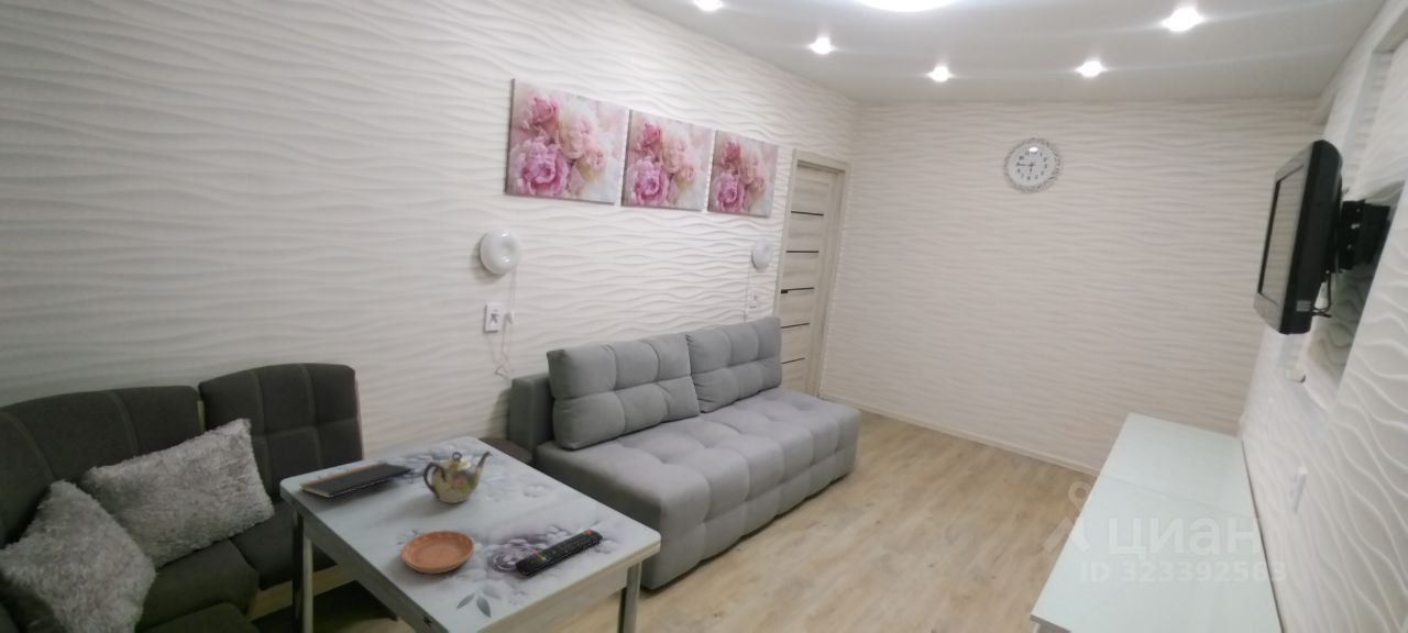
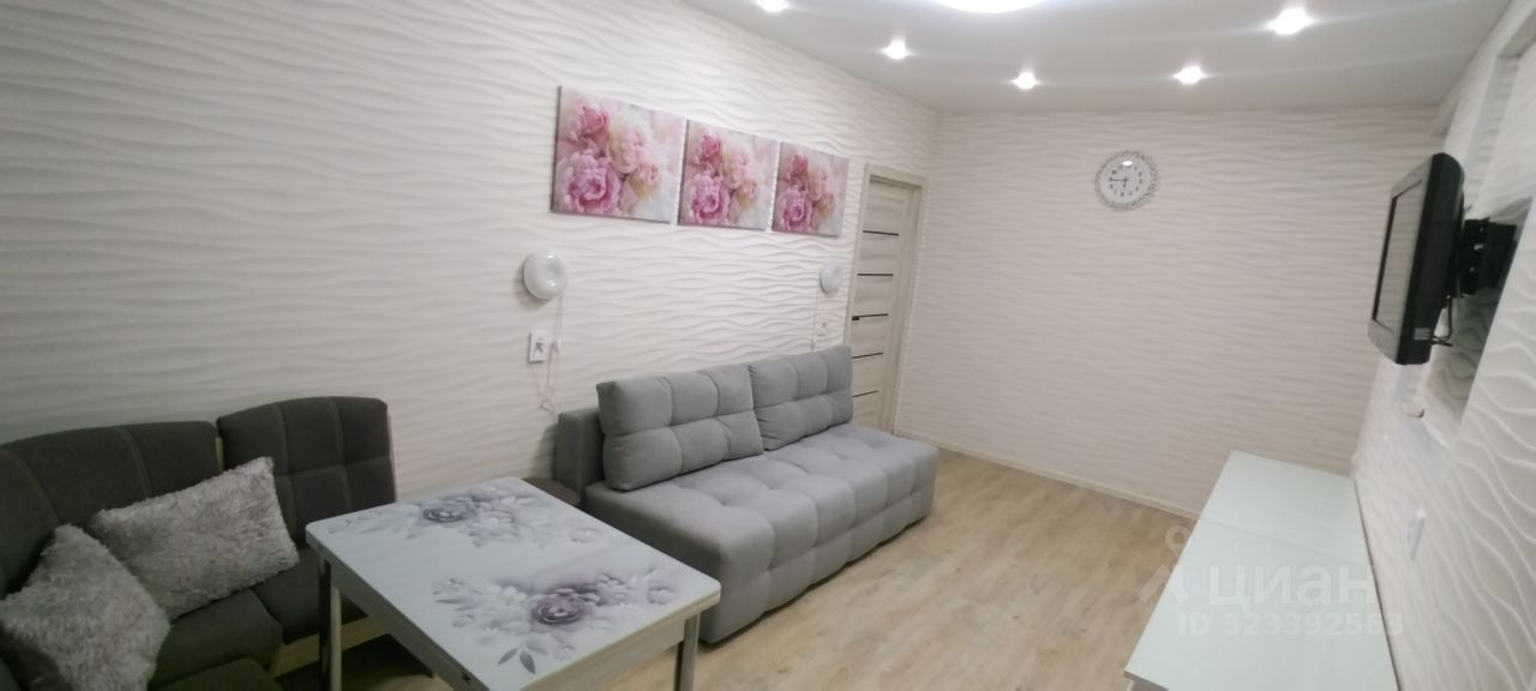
- notepad [298,460,415,499]
- saucer [400,529,475,575]
- teapot [422,449,494,504]
- remote control [514,529,604,576]
